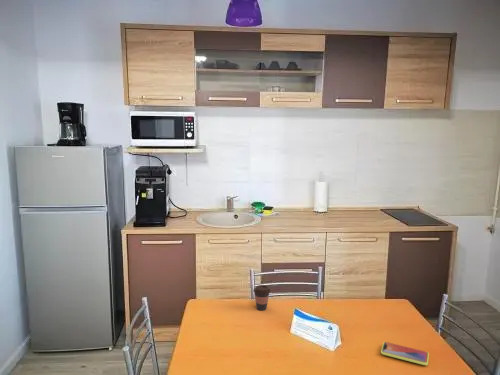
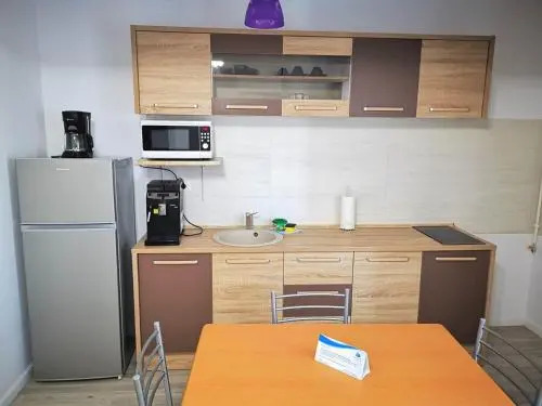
- smartphone [380,341,430,366]
- coffee cup [253,284,271,312]
